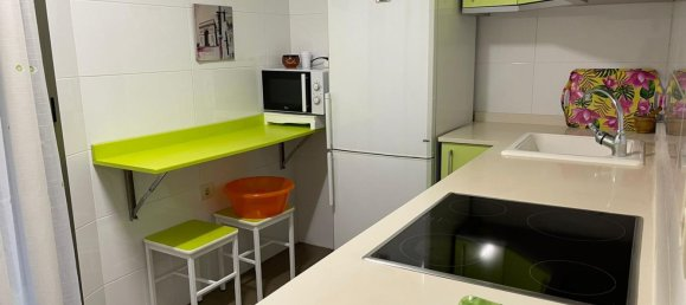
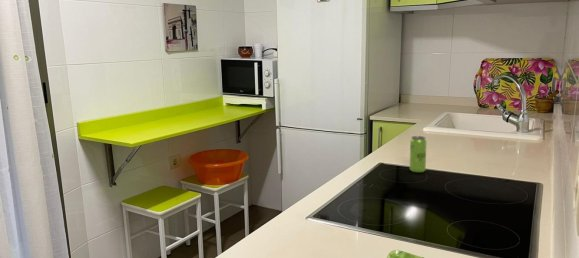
+ beverage can [409,135,427,173]
